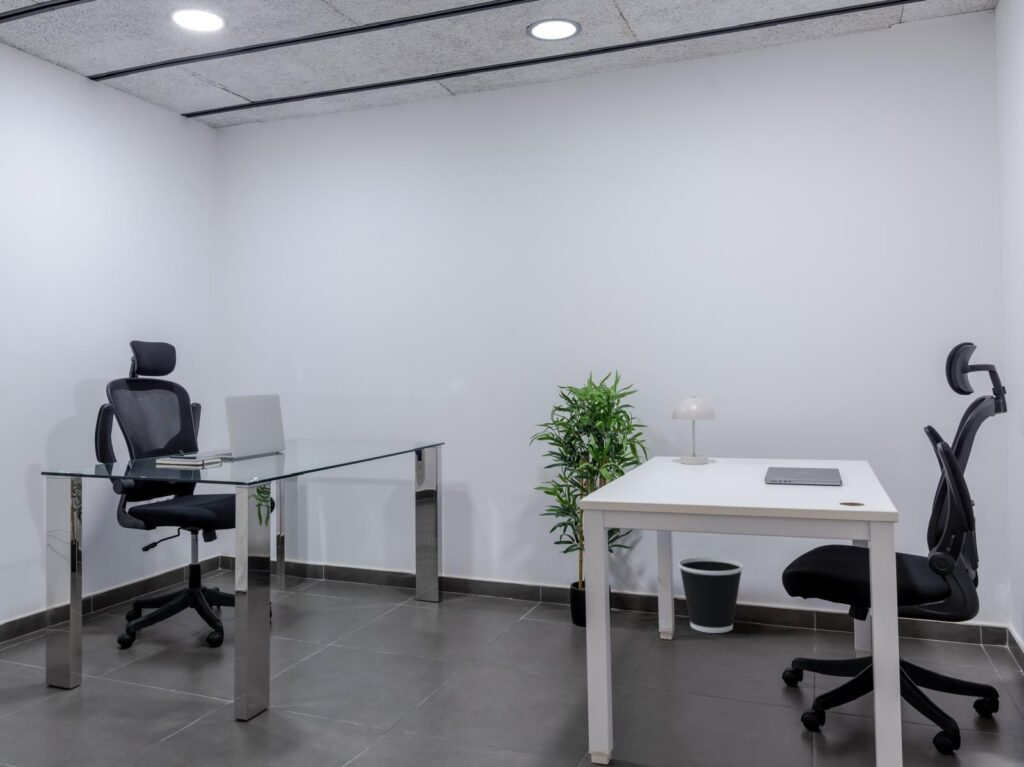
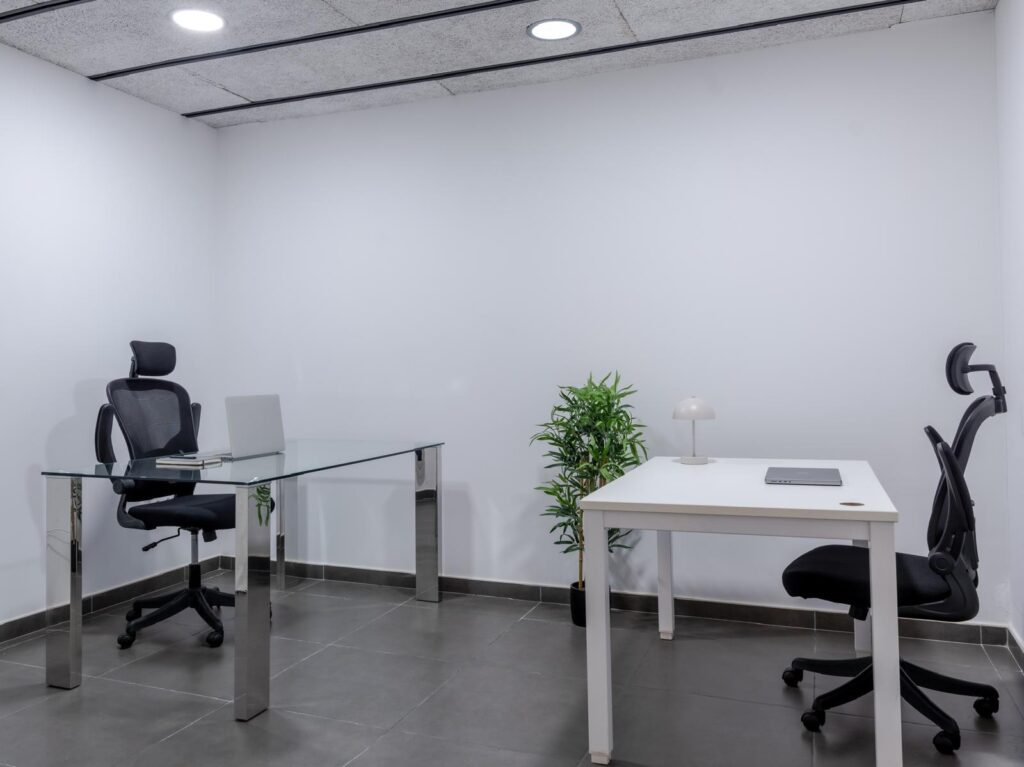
- wastebasket [677,556,744,634]
